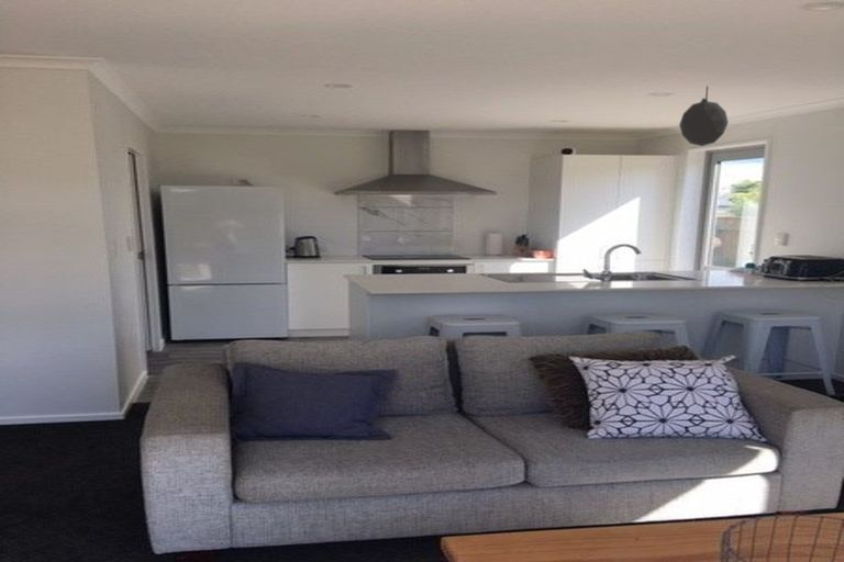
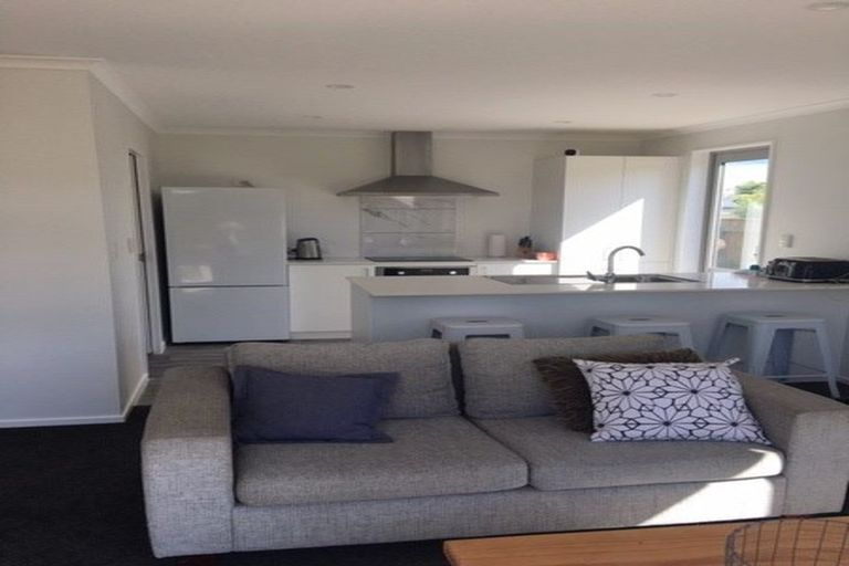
- pendant lamp [678,85,730,147]
